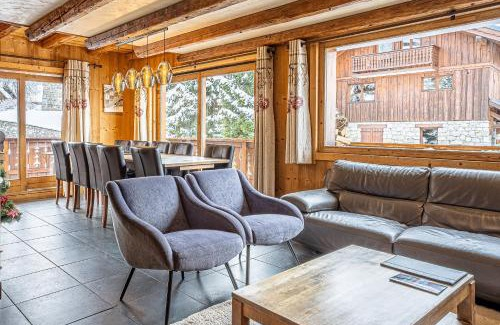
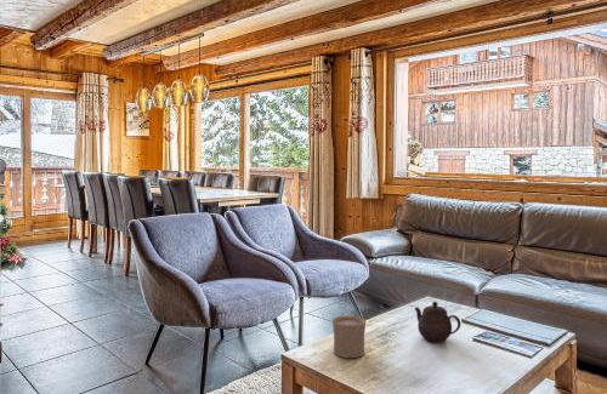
+ teapot [414,301,461,344]
+ cup [331,315,367,359]
